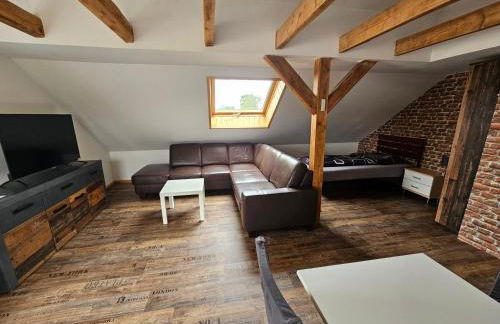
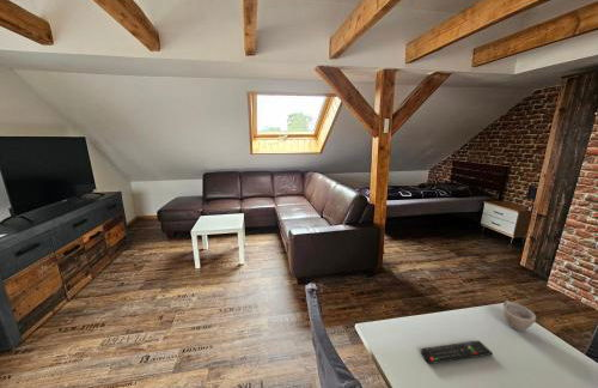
+ cup [502,299,537,332]
+ remote control [420,339,494,365]
